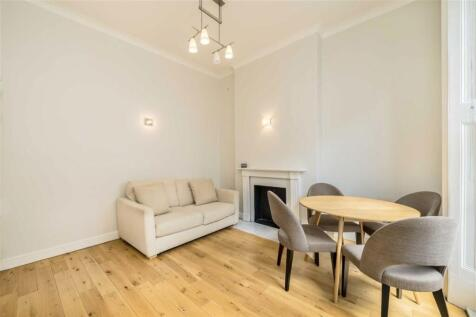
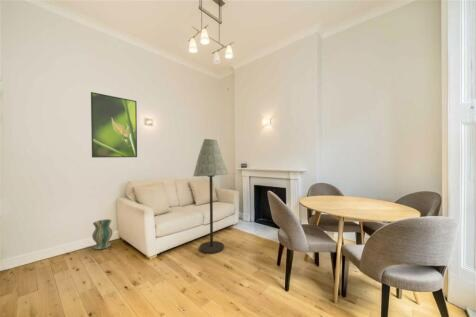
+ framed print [90,91,138,159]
+ floor lamp [192,138,229,255]
+ vase [91,218,114,251]
